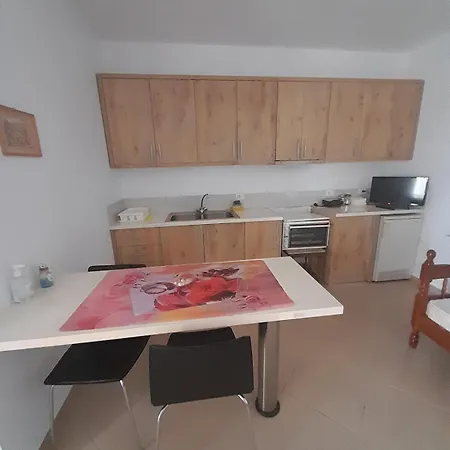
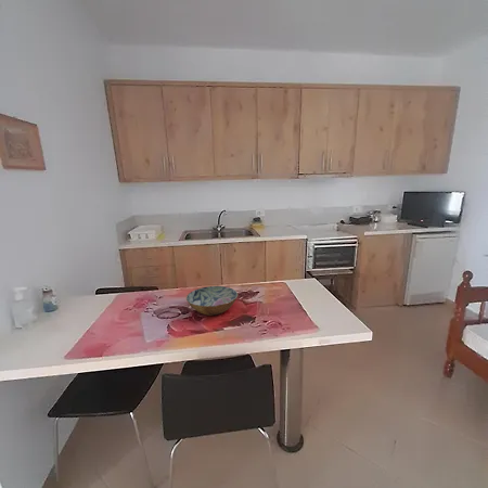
+ bowl [185,285,239,317]
